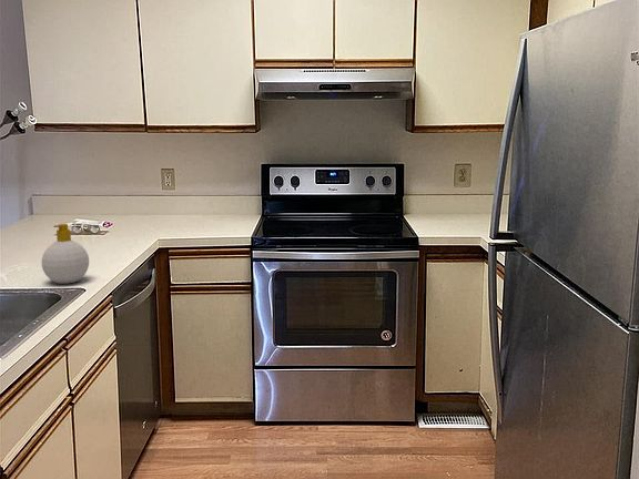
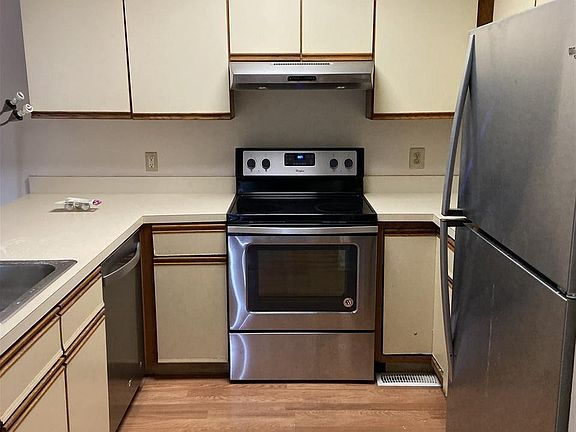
- soap bottle [41,223,90,285]
